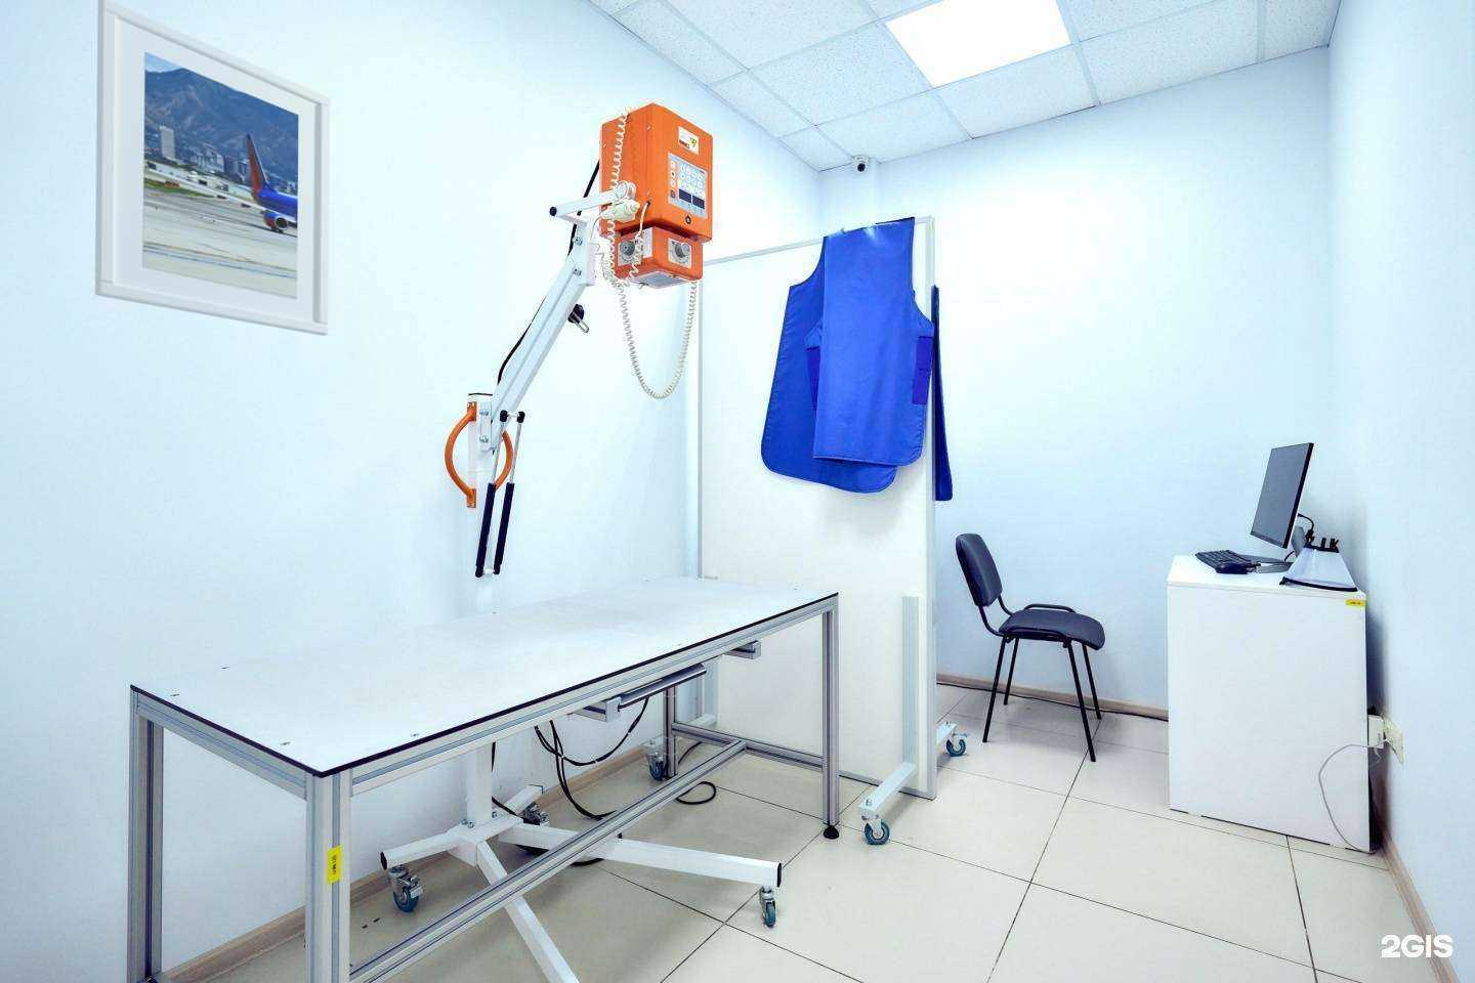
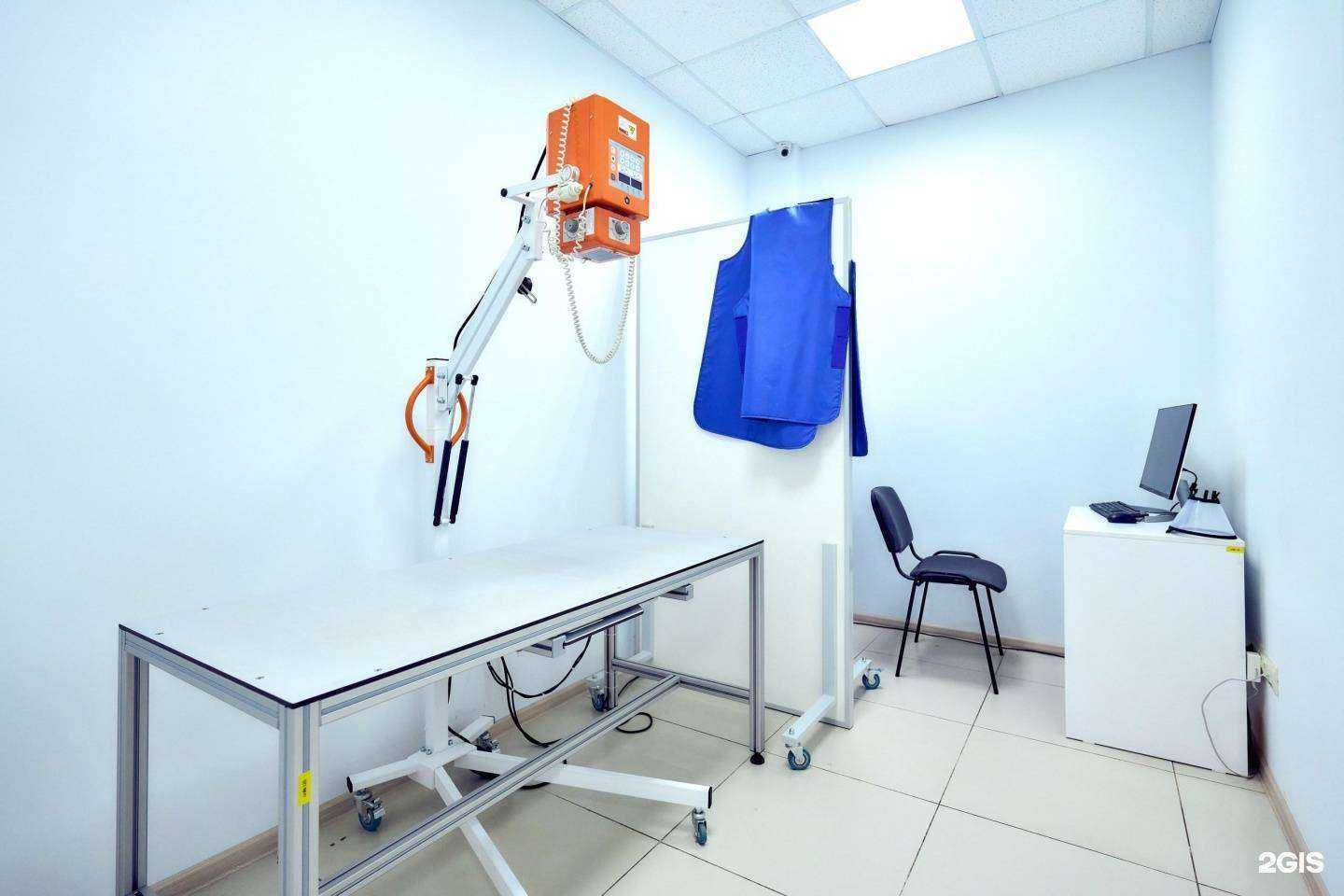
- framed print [94,0,331,337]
